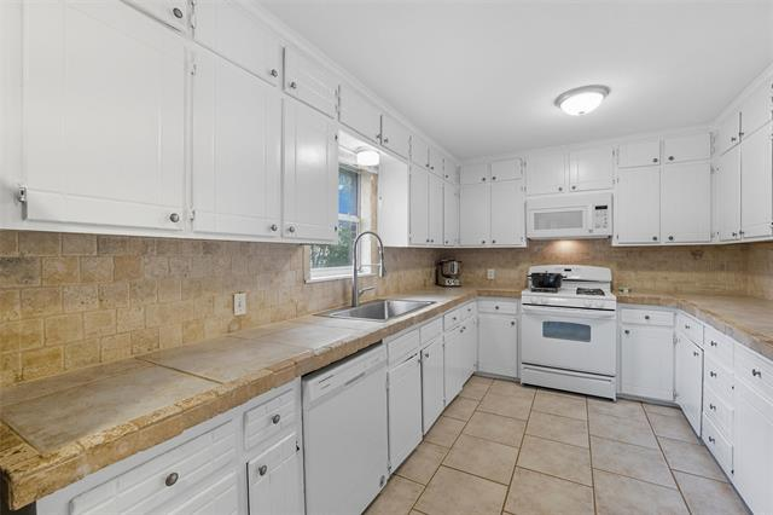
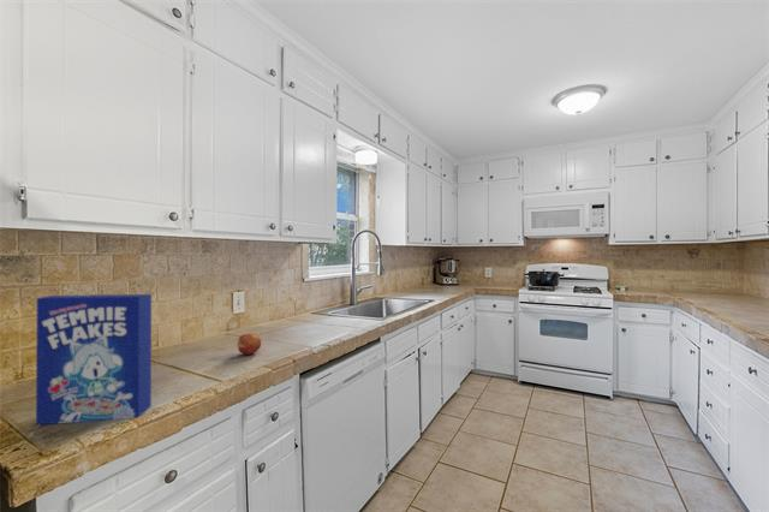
+ cereal box [35,293,153,425]
+ apple [237,332,262,356]
